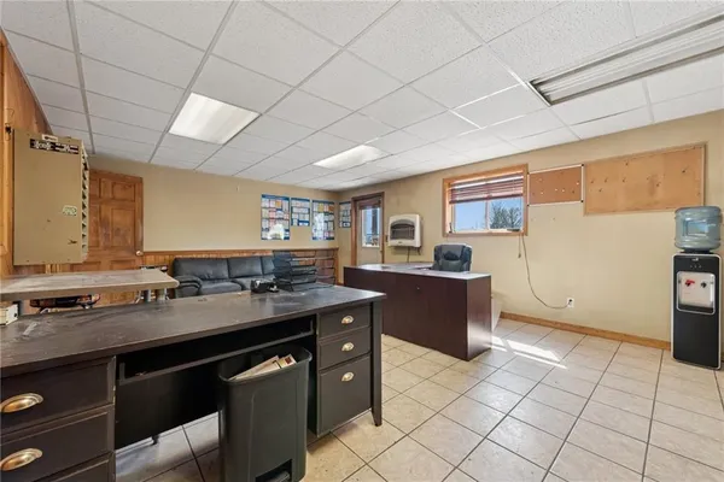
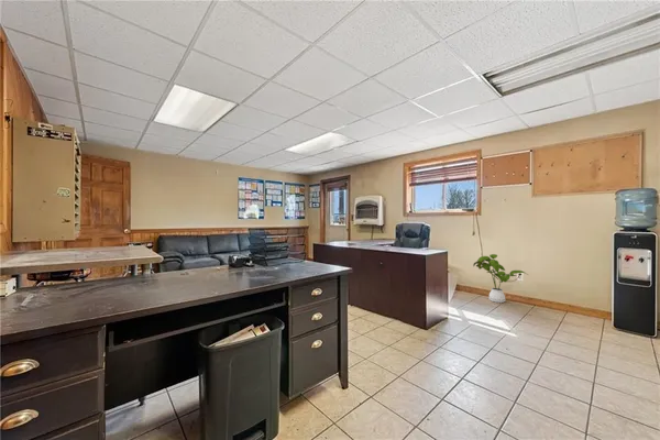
+ house plant [472,253,529,304]
